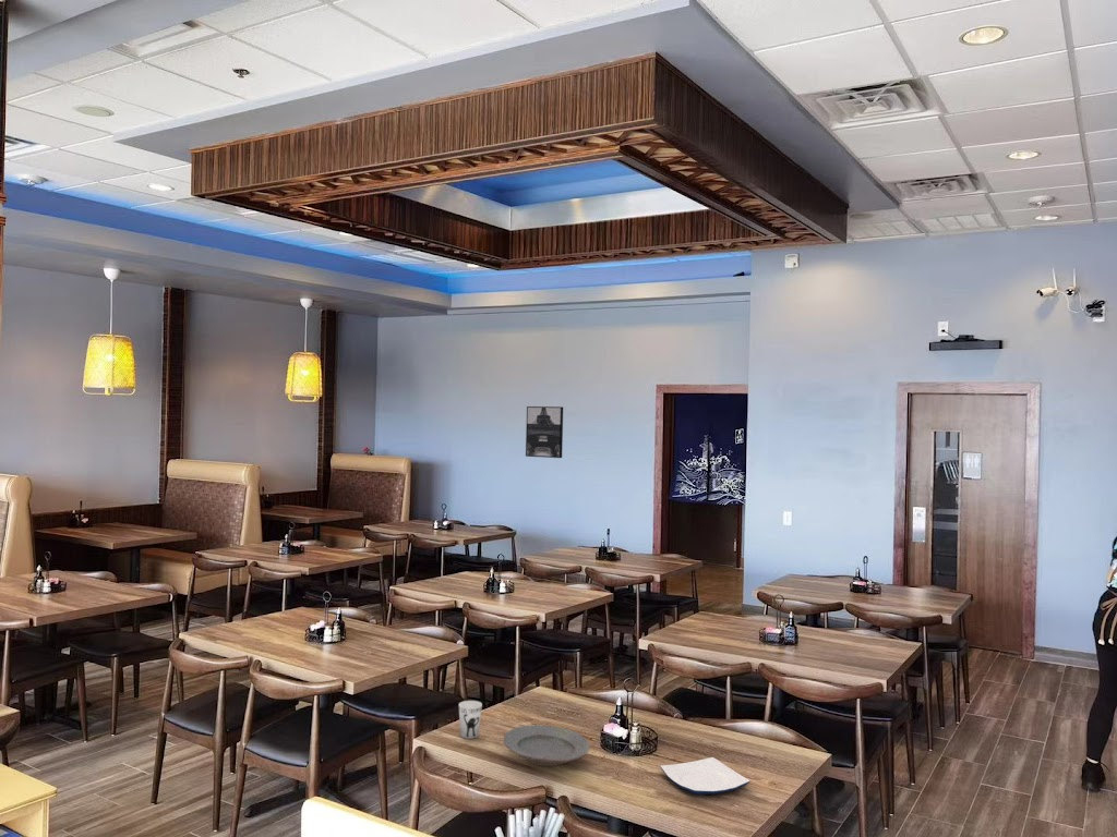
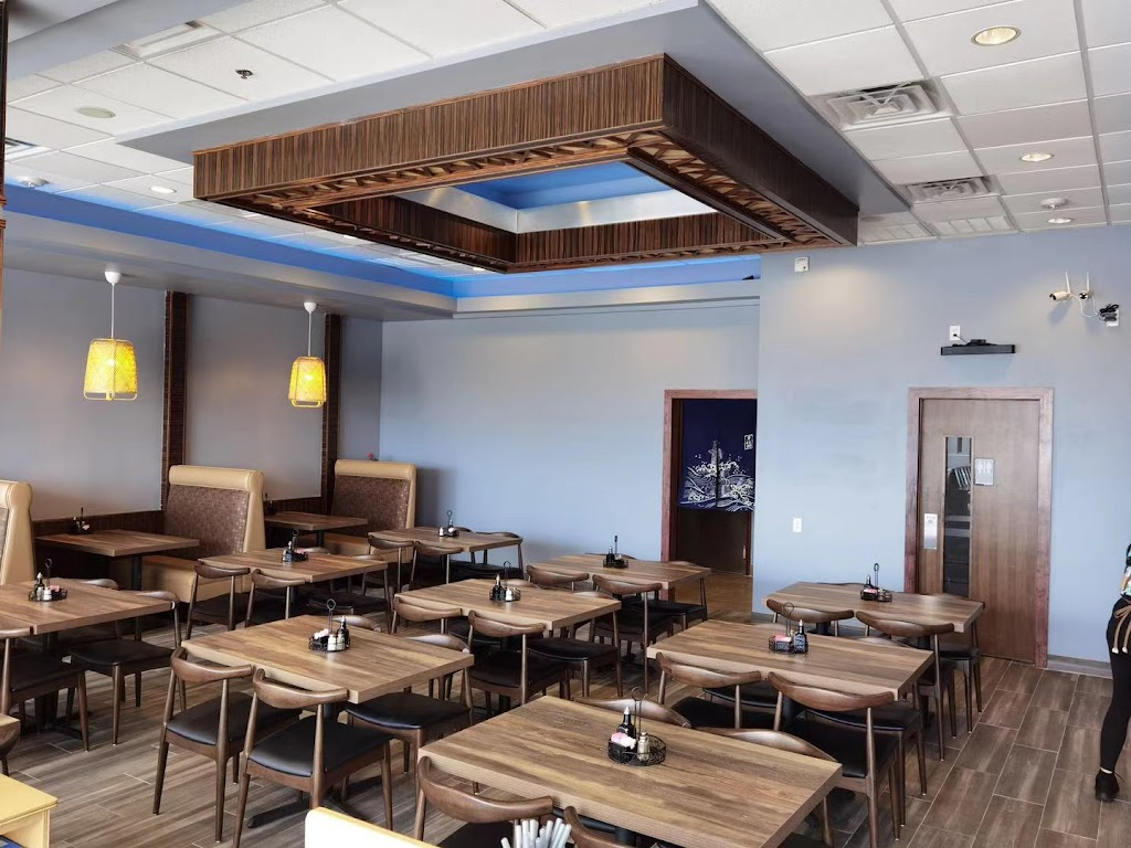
- wall art [525,405,564,459]
- plate [659,756,750,796]
- plate [503,724,591,767]
- cup [458,700,483,740]
